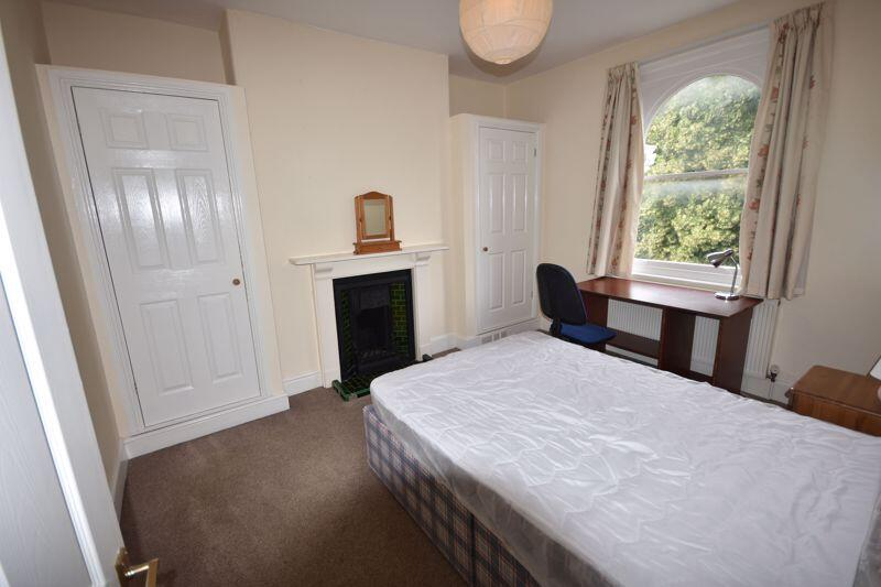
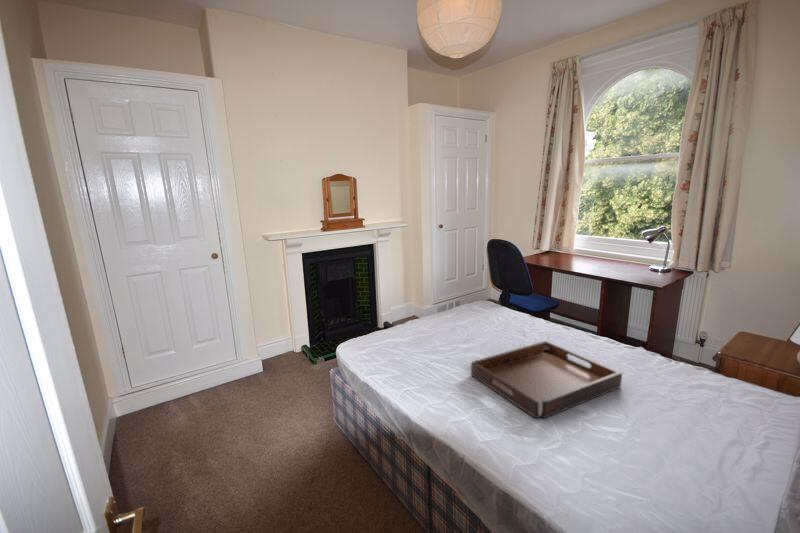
+ serving tray [470,340,623,419]
